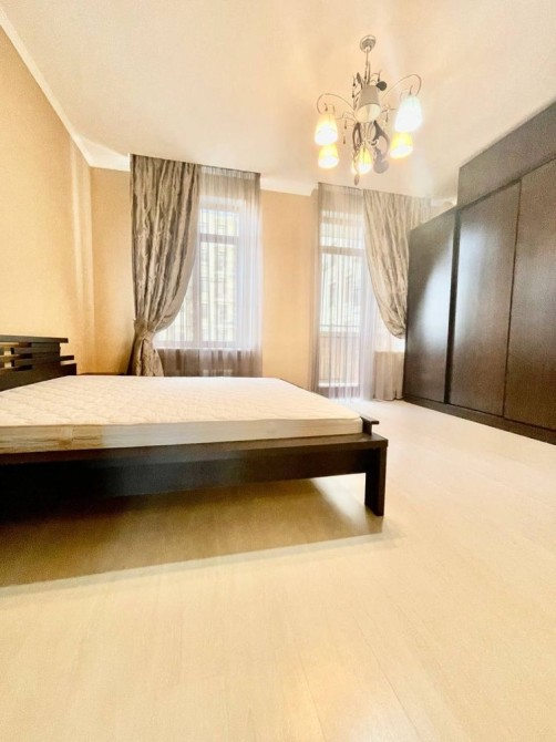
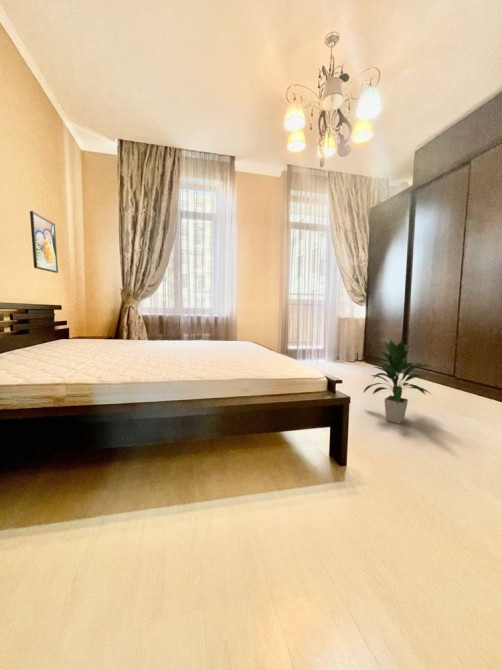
+ indoor plant [362,339,437,425]
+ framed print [29,210,59,274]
